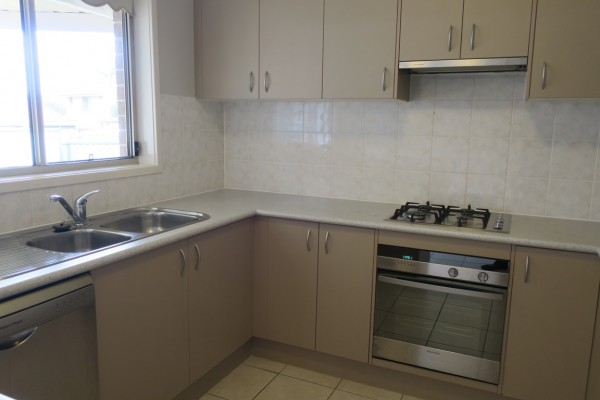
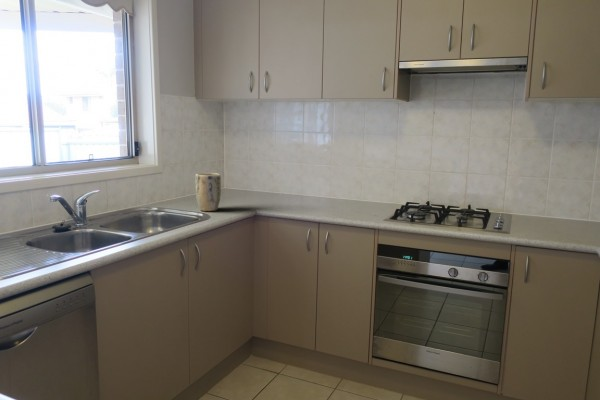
+ plant pot [195,172,222,212]
